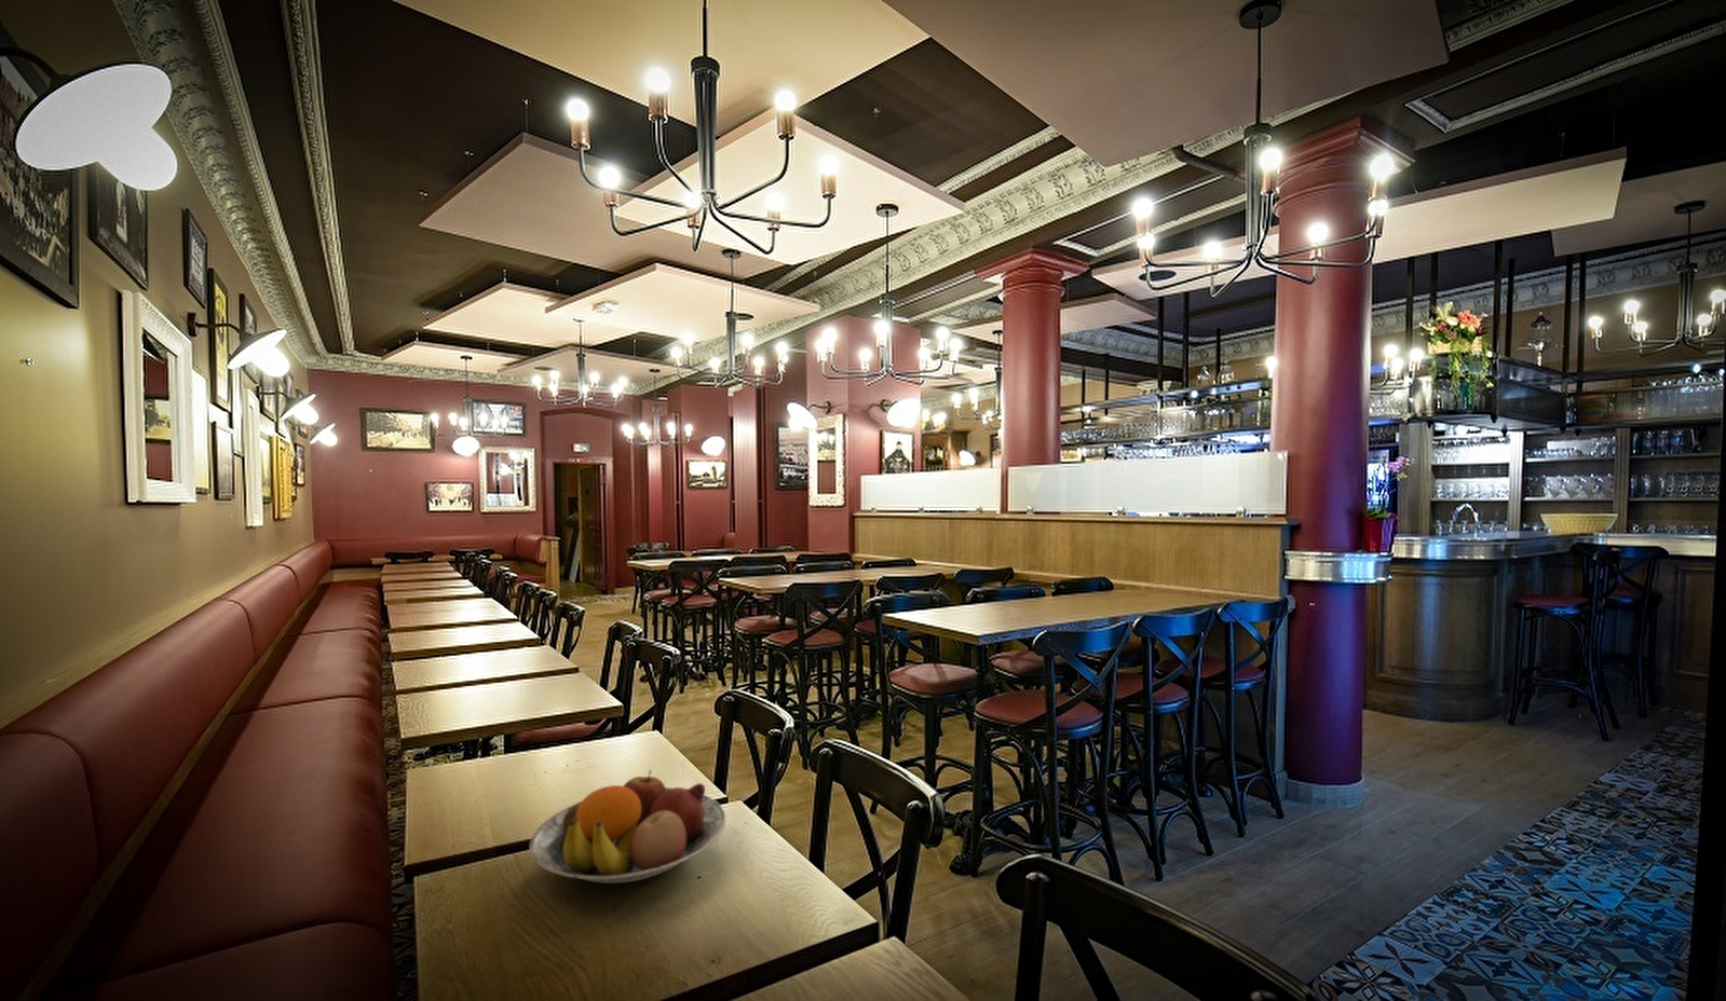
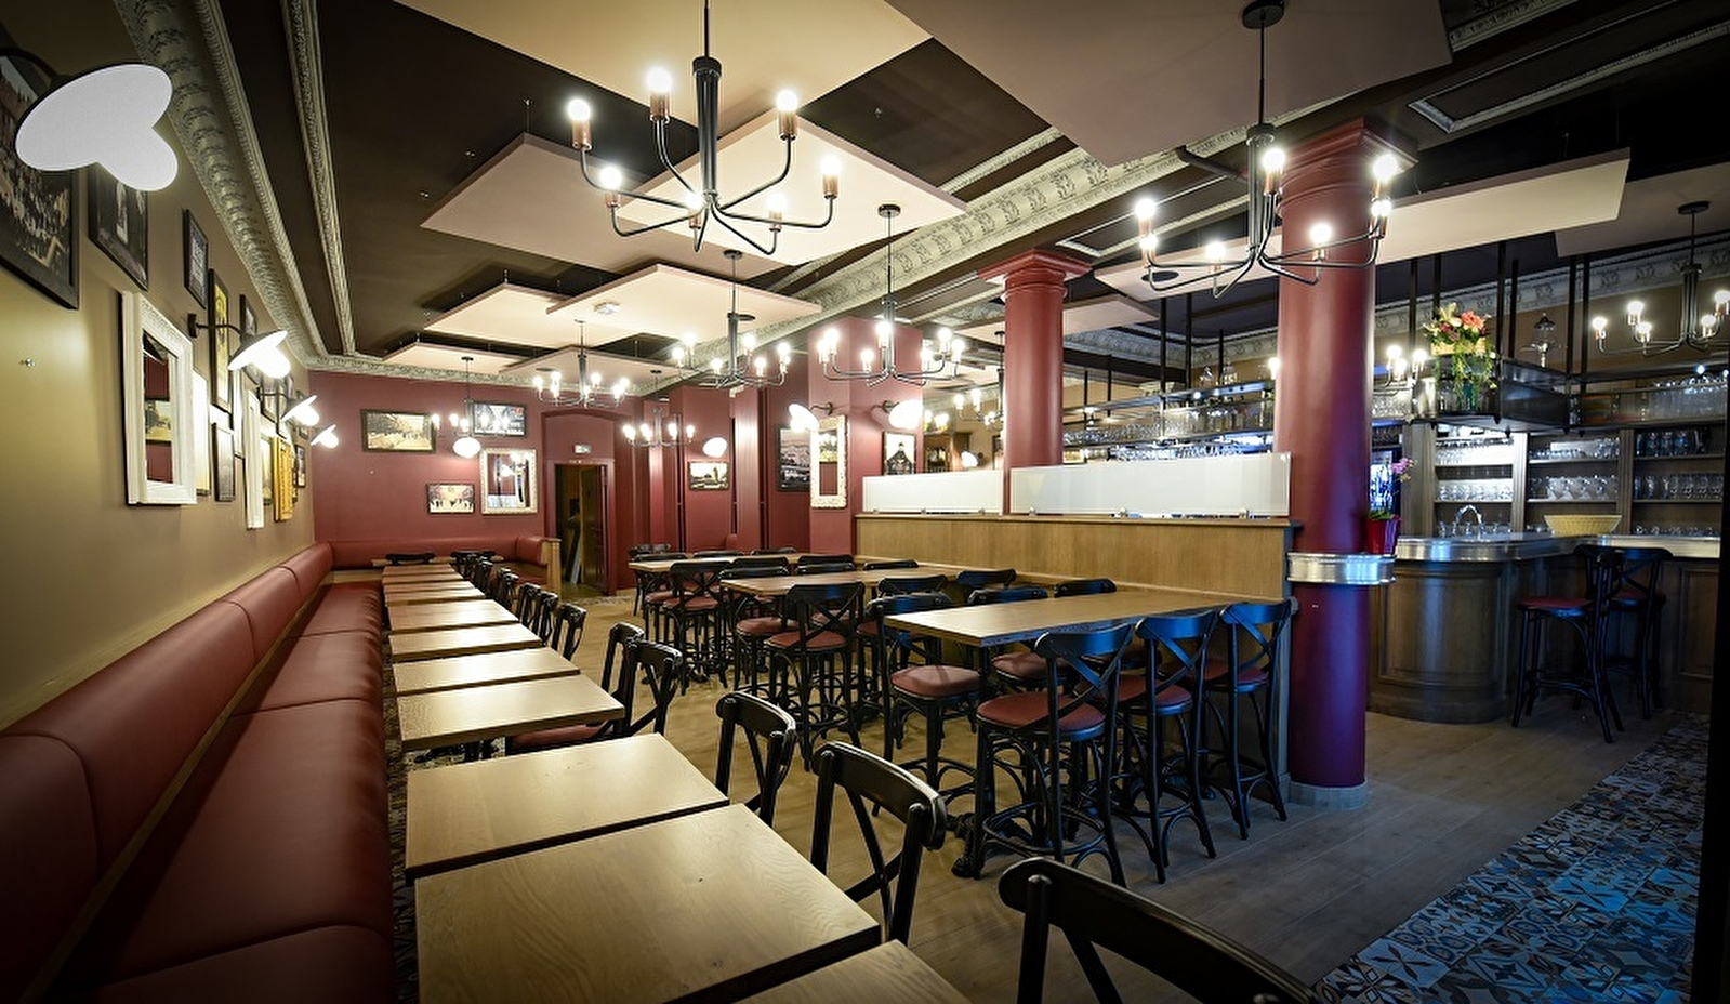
- fruit bowl [529,769,727,884]
